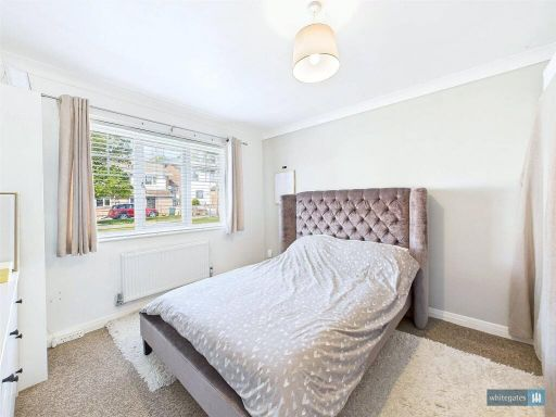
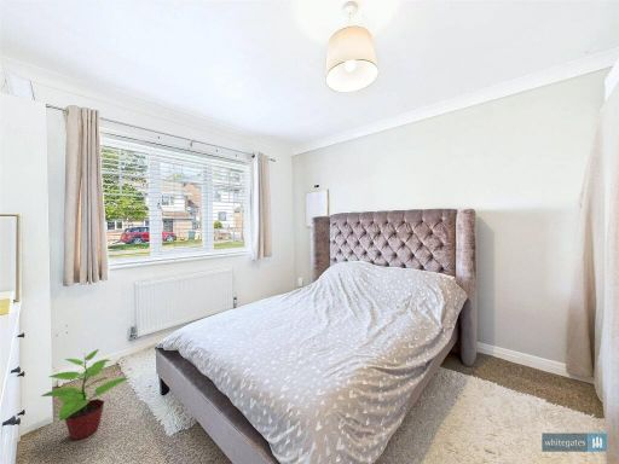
+ potted plant [40,348,129,441]
